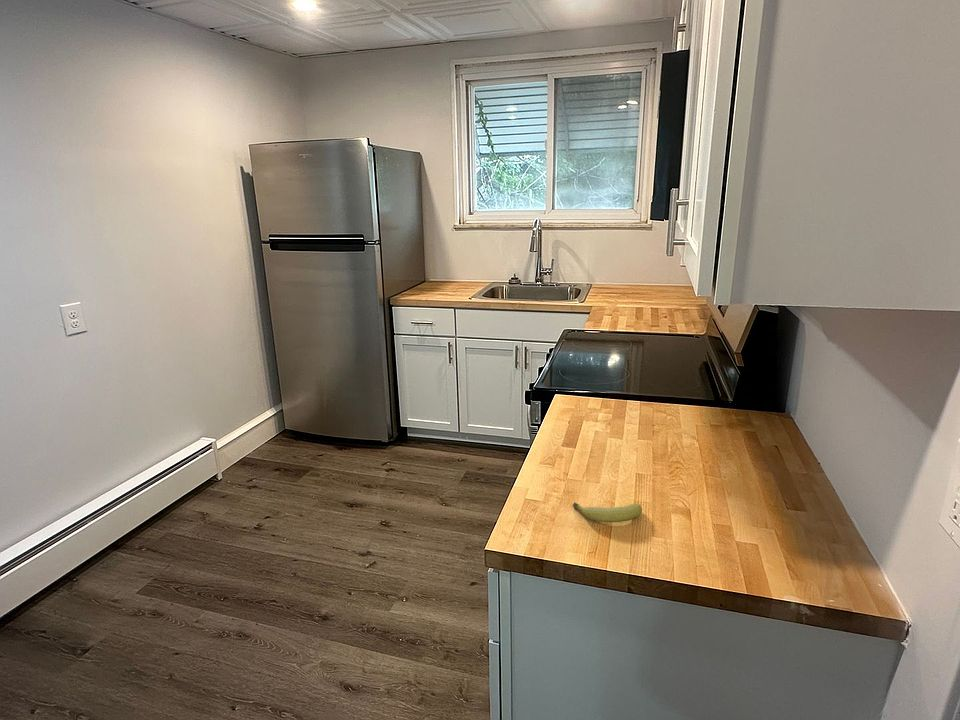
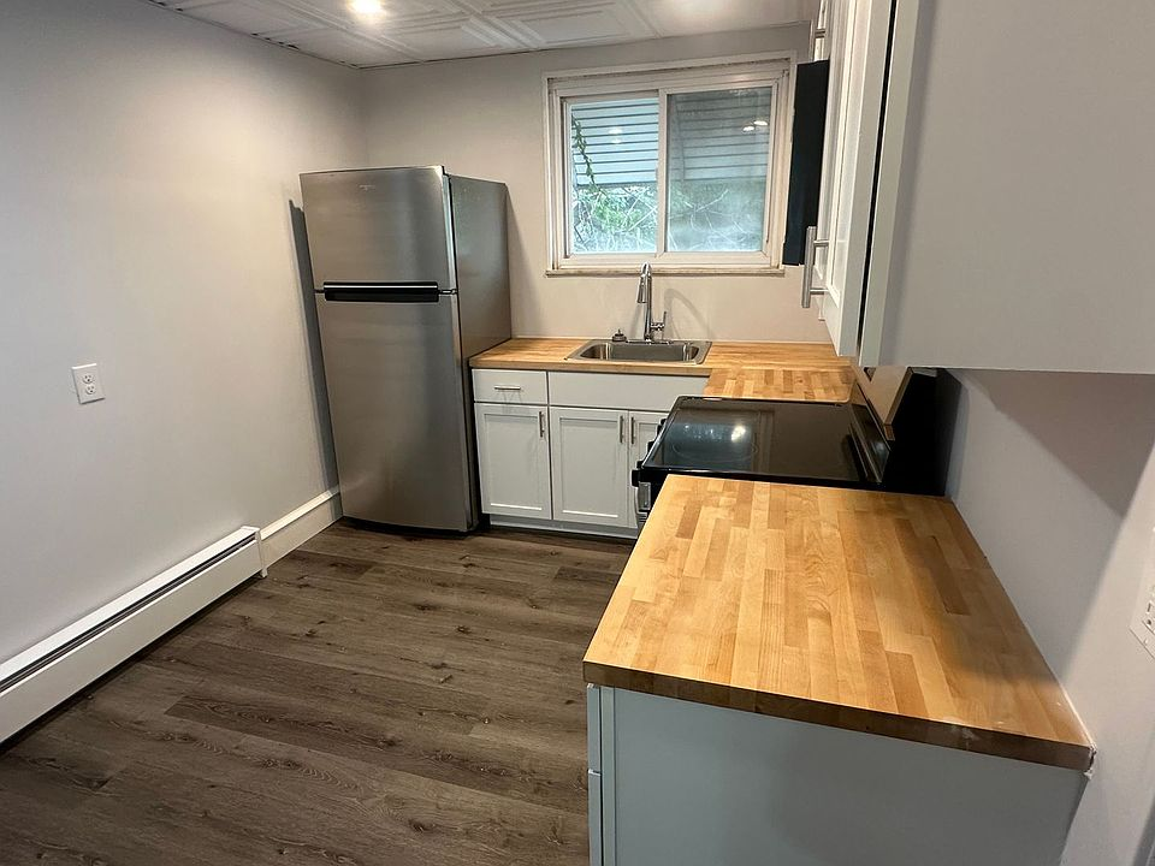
- fruit [572,501,643,523]
